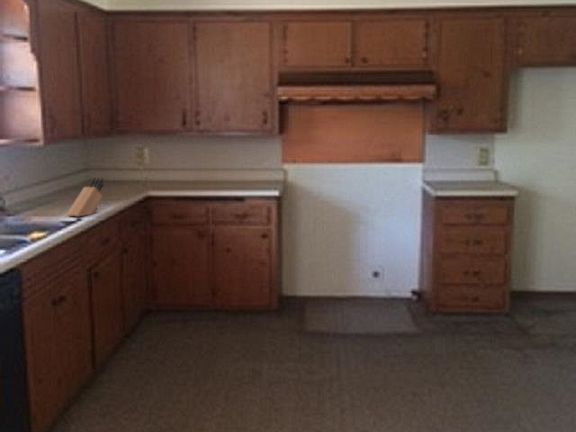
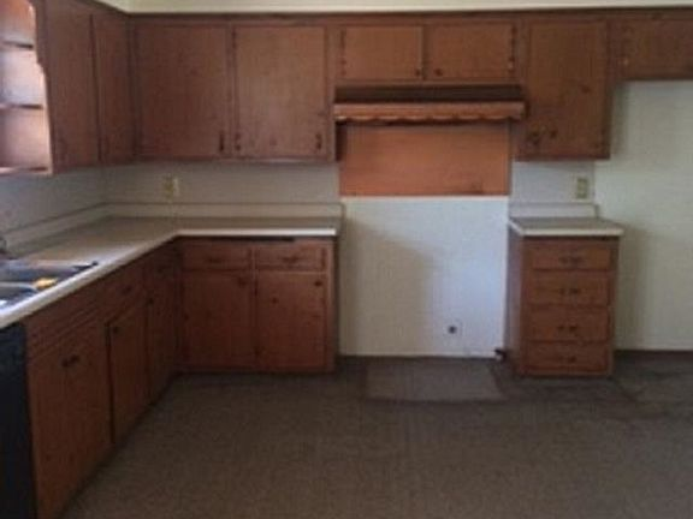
- knife block [65,177,104,218]
